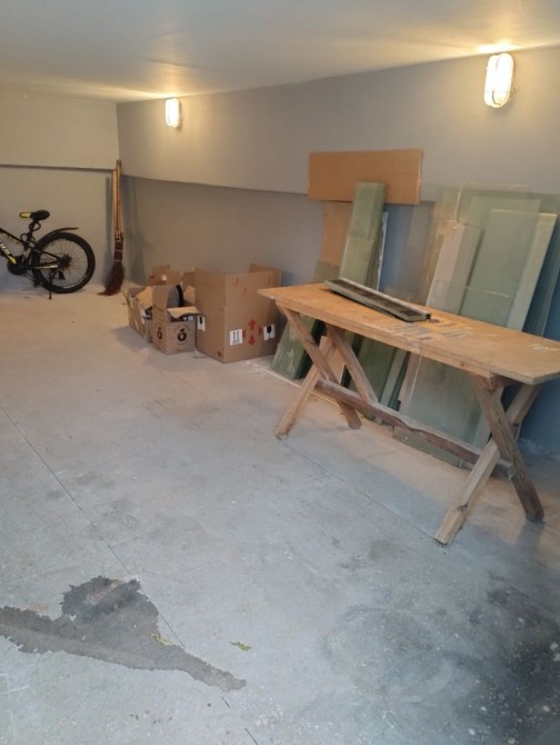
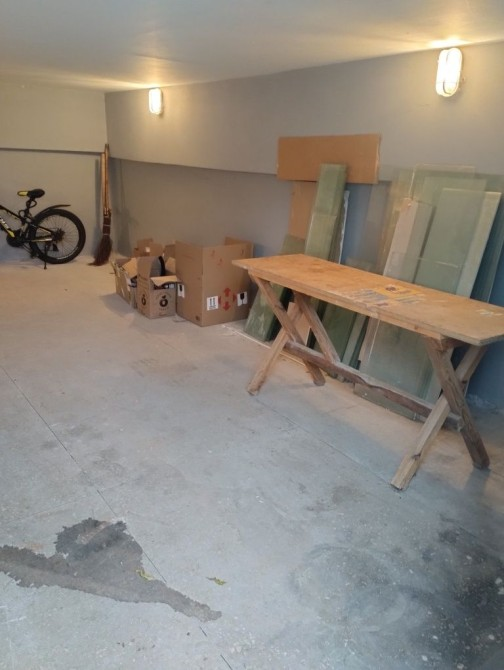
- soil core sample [322,276,432,322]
